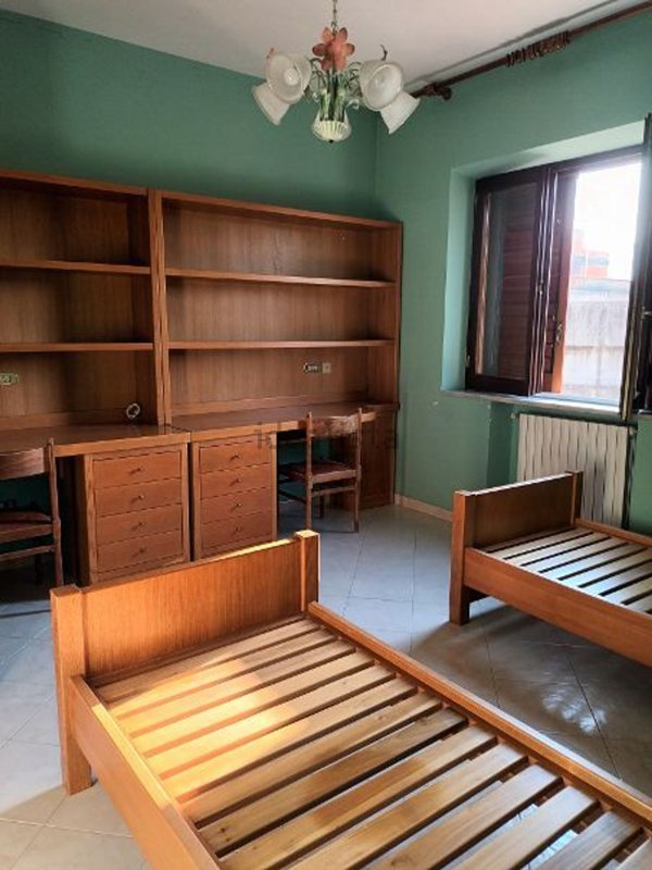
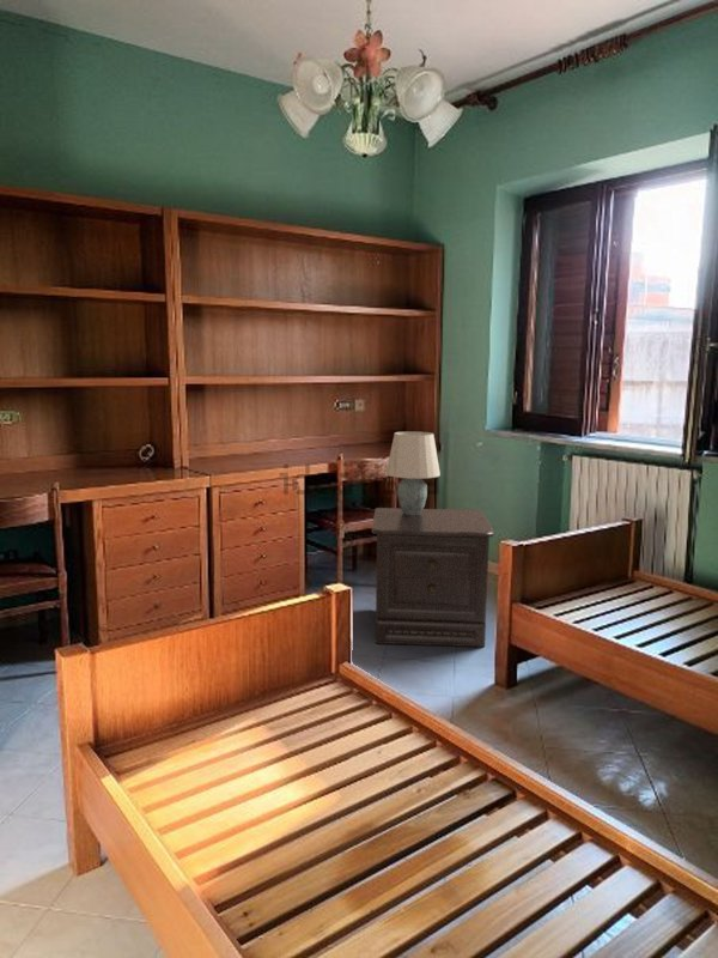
+ table lamp [385,431,442,515]
+ nightstand [371,507,495,648]
